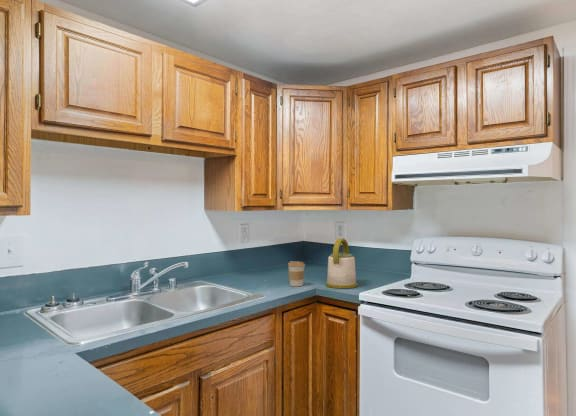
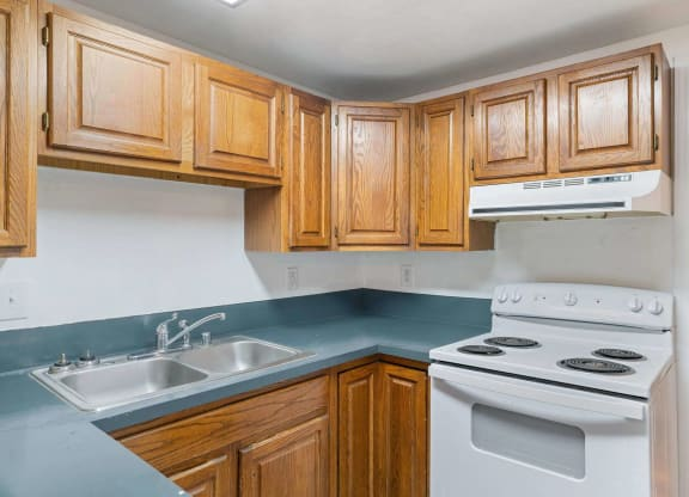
- coffee cup [287,260,306,287]
- kettle [325,237,359,290]
